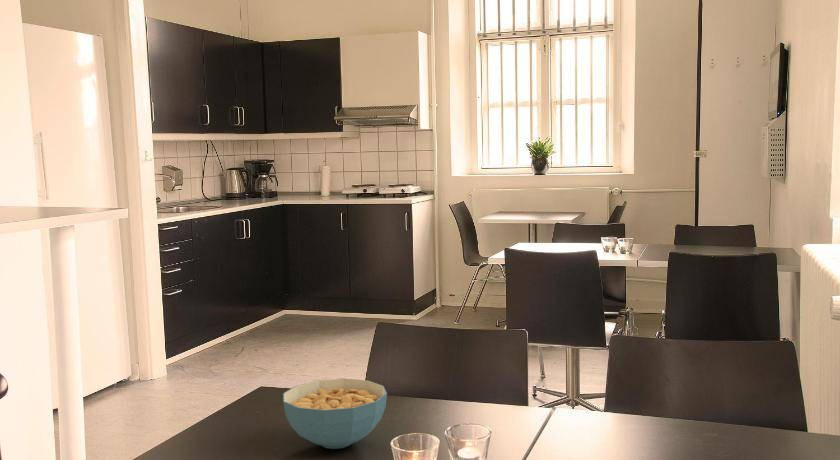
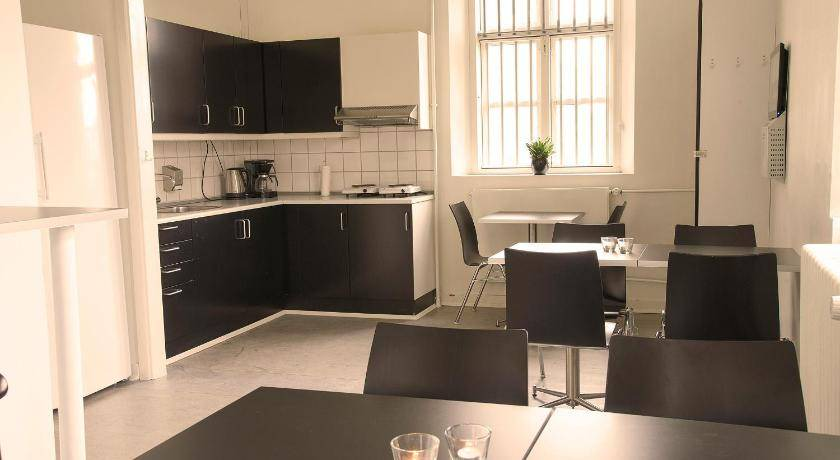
- cereal bowl [282,378,388,450]
